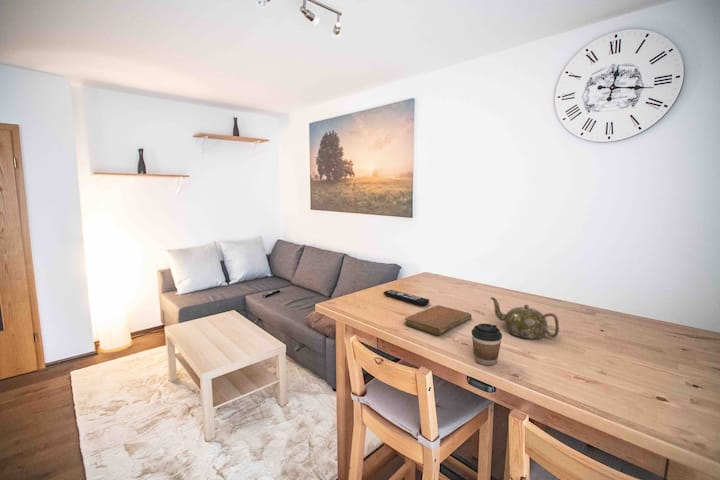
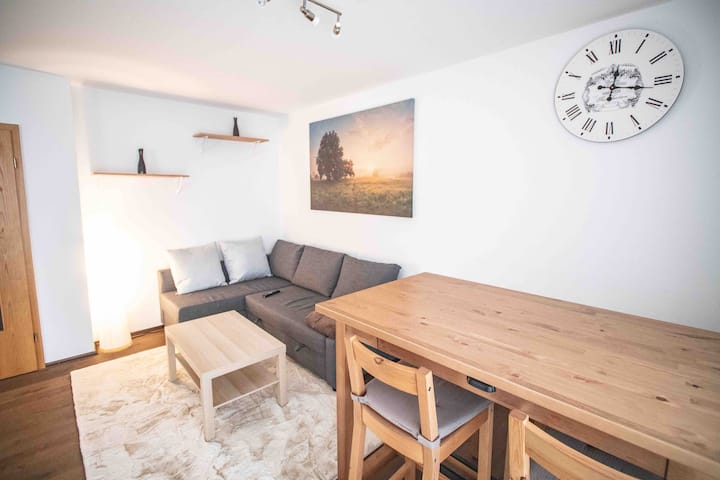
- coffee cup [471,323,503,366]
- remote control [383,289,430,307]
- teapot [490,296,560,340]
- notebook [403,304,473,336]
